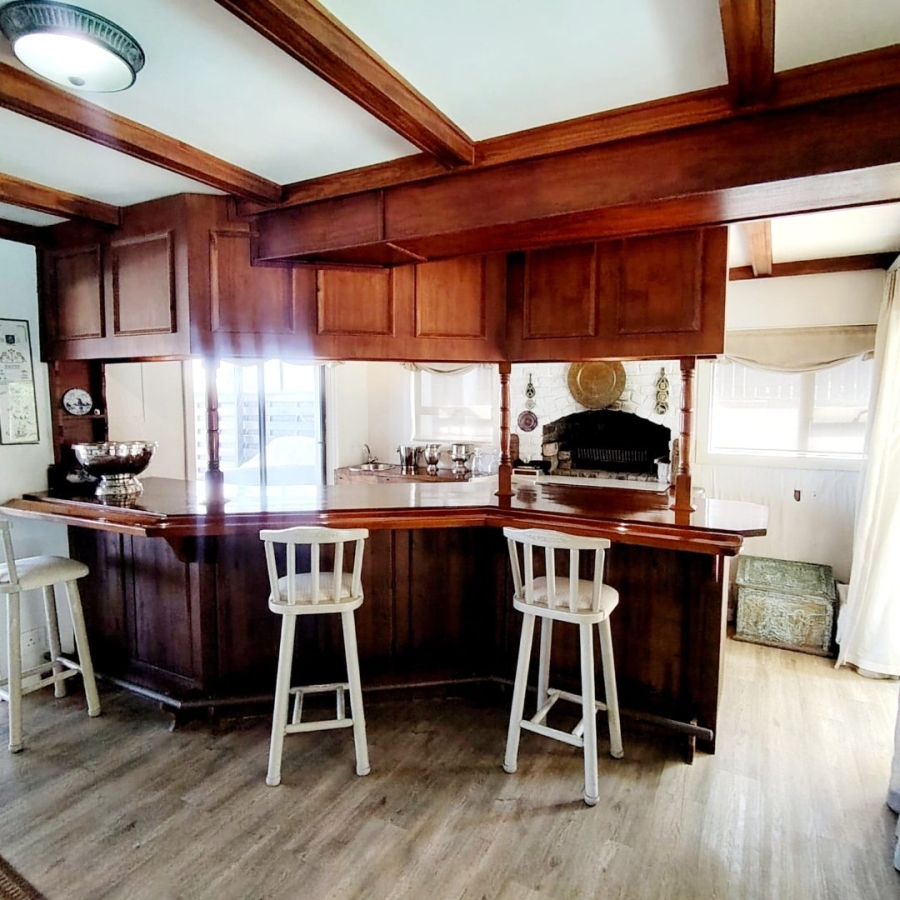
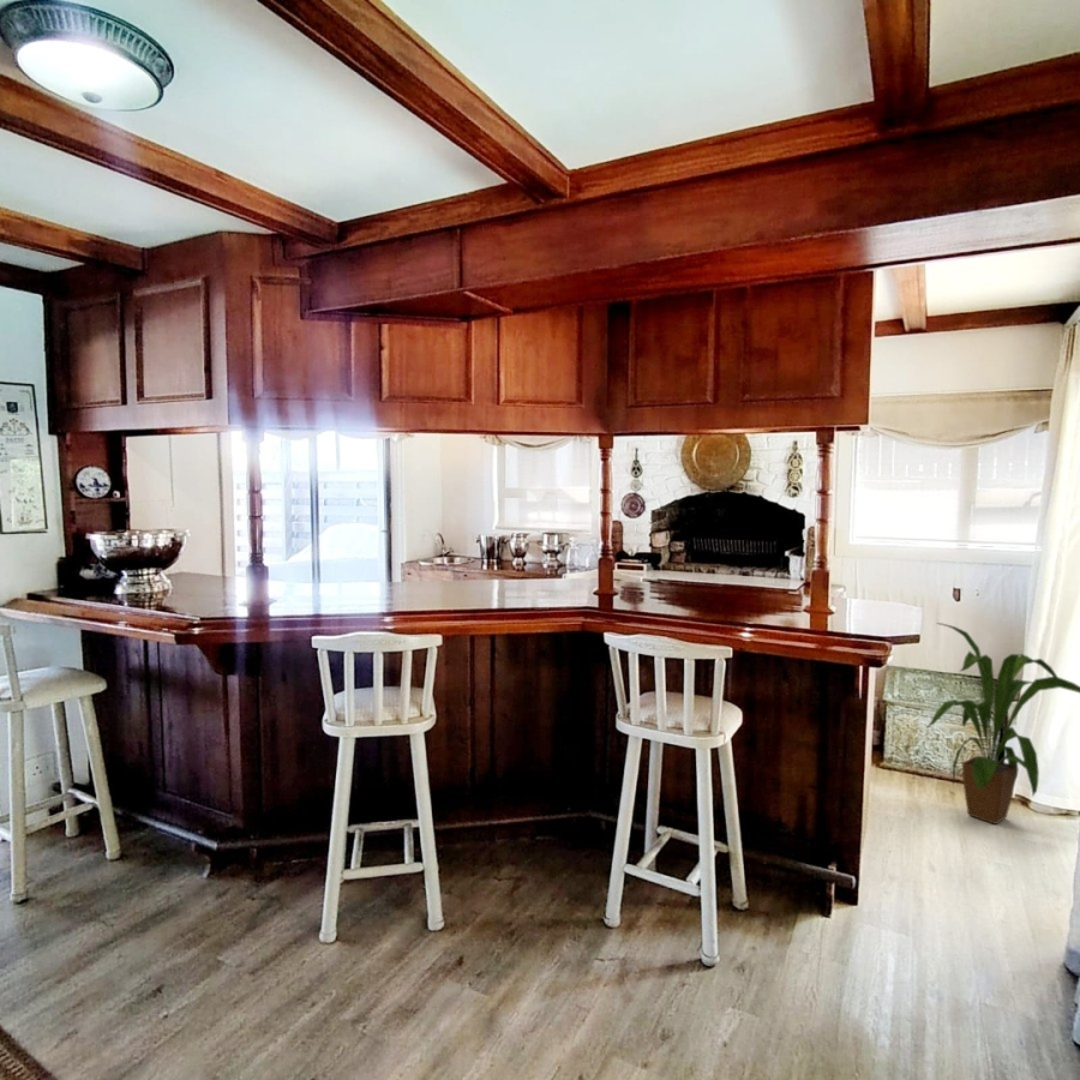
+ house plant [925,622,1080,826]
